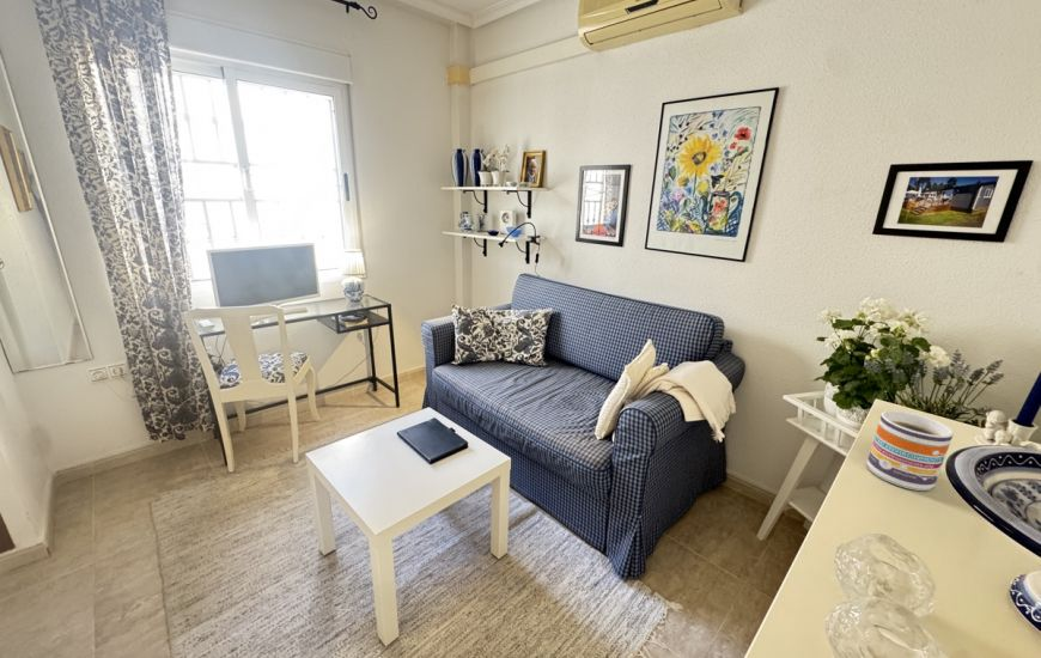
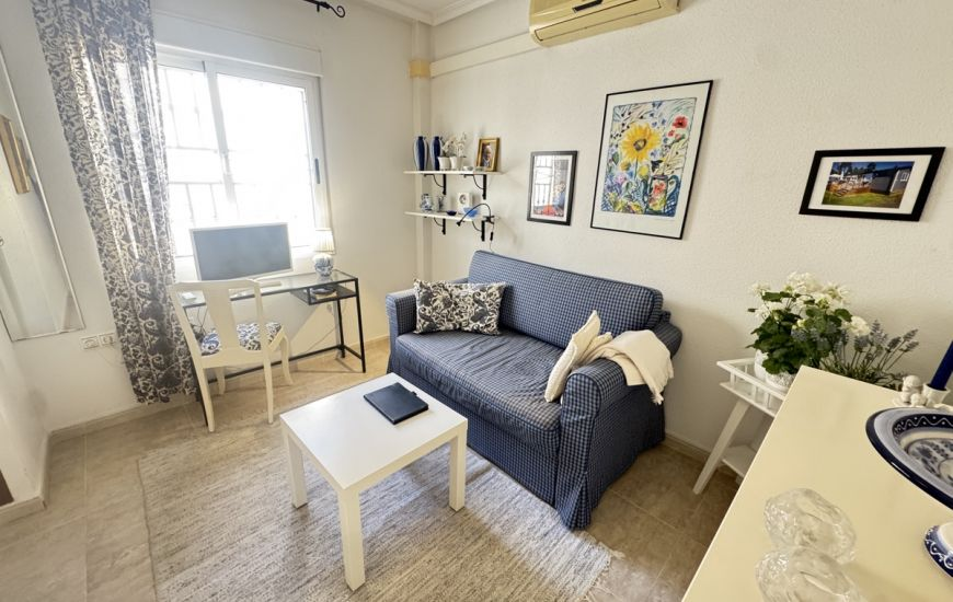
- mug [865,409,955,492]
